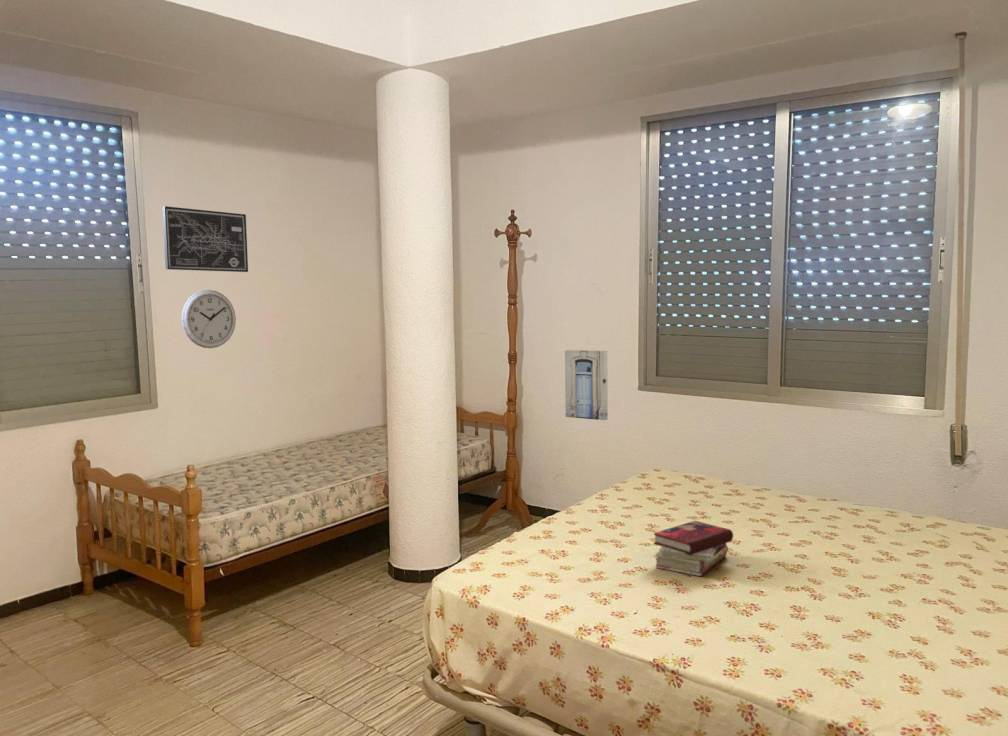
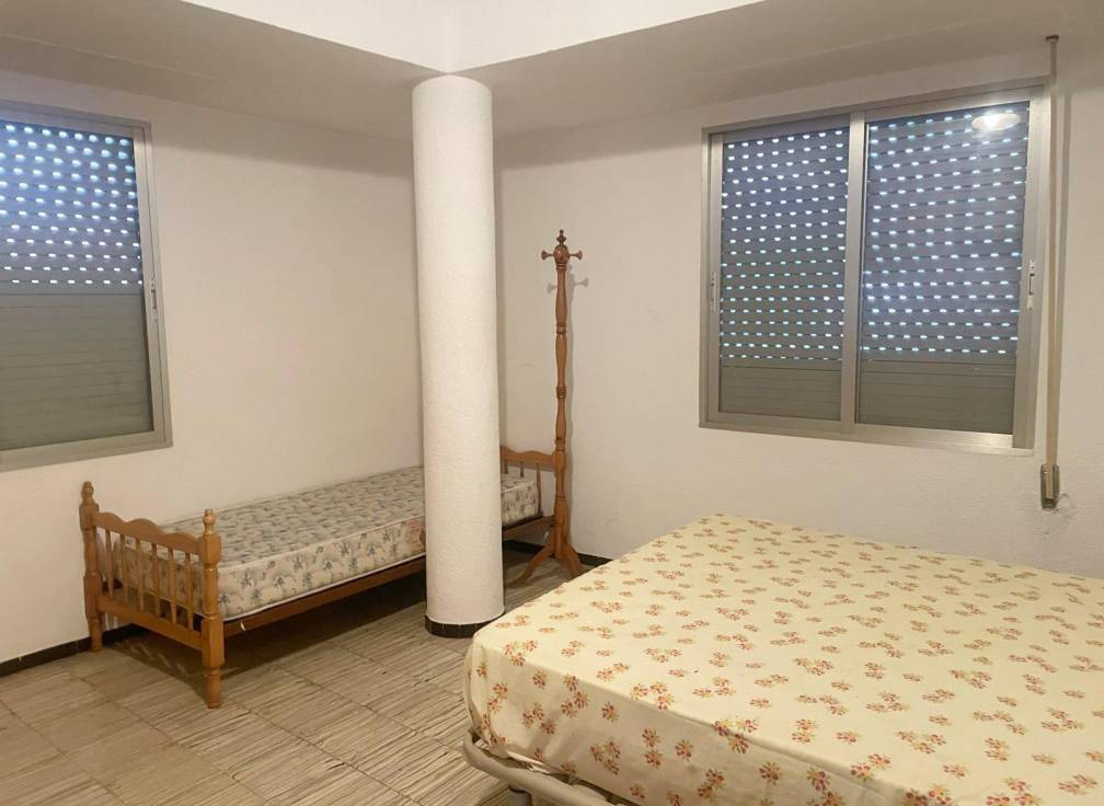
- wall art [162,205,249,273]
- wall art [564,349,609,421]
- wall clock [181,289,237,349]
- book [653,520,734,577]
